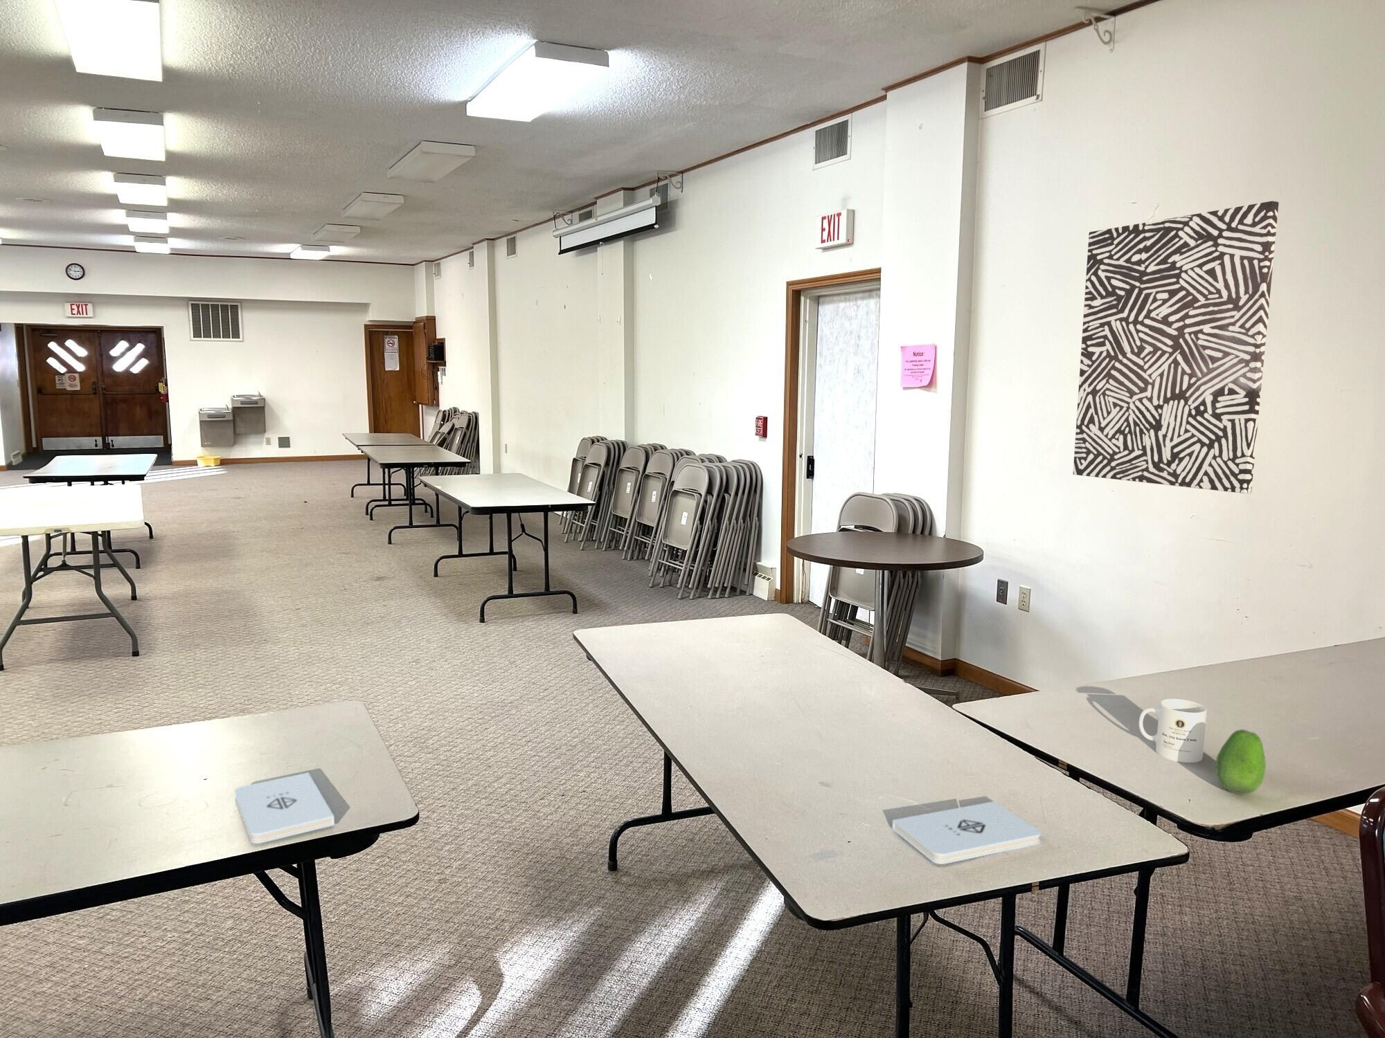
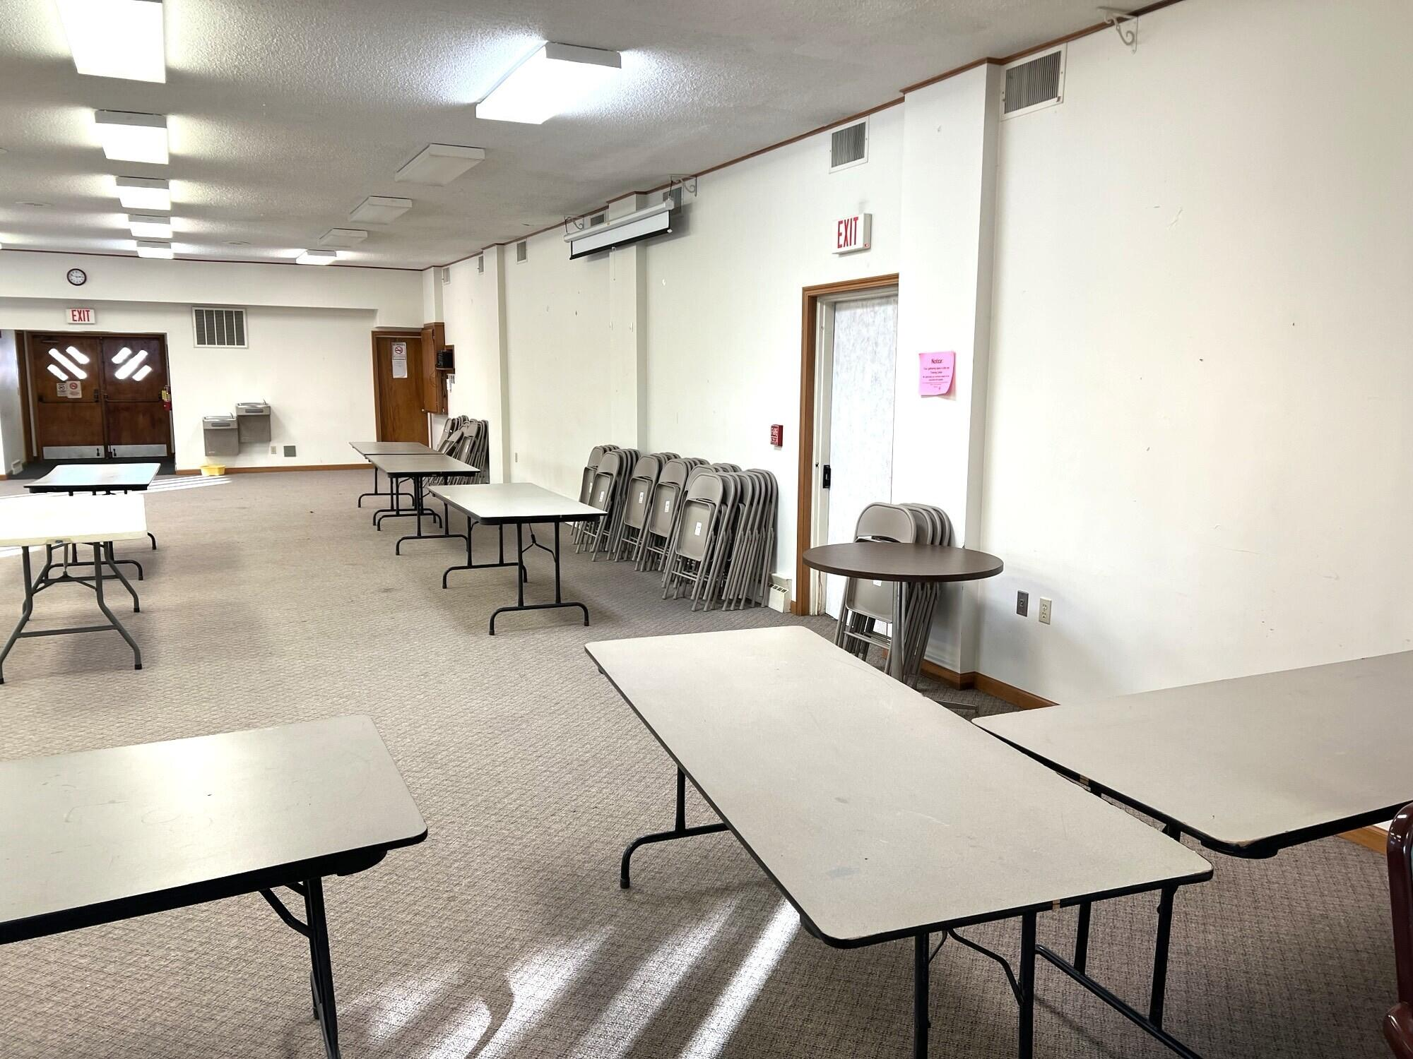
- mug [1137,698,1207,763]
- notepad [892,800,1041,865]
- fruit [1215,728,1266,795]
- notepad [234,772,335,844]
- wall art [1073,201,1279,494]
